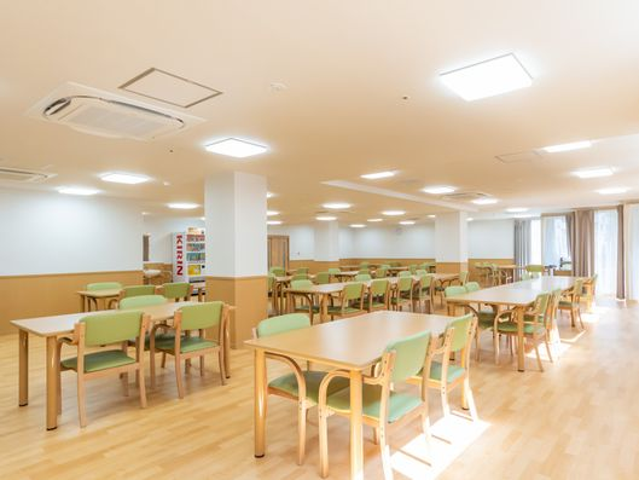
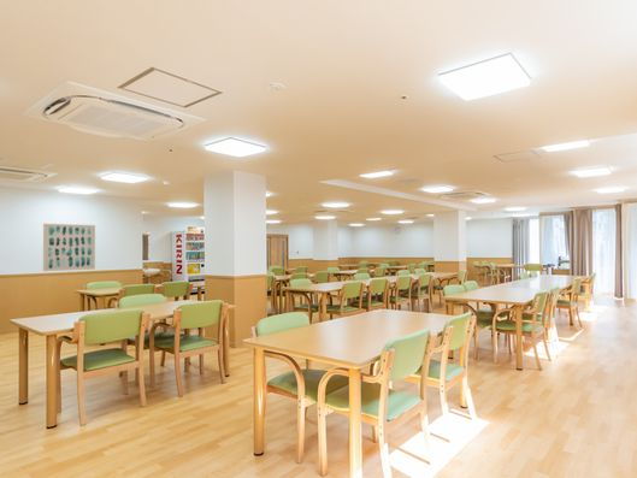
+ wall art [42,223,96,272]
